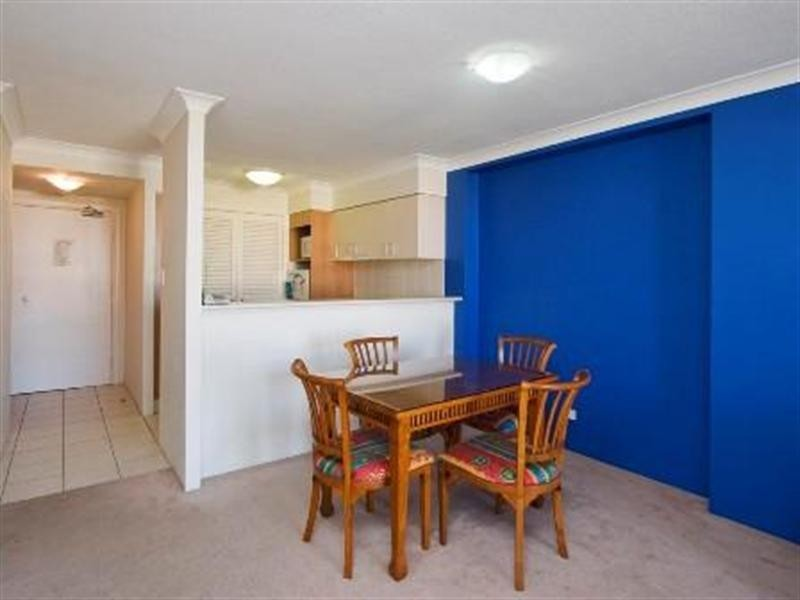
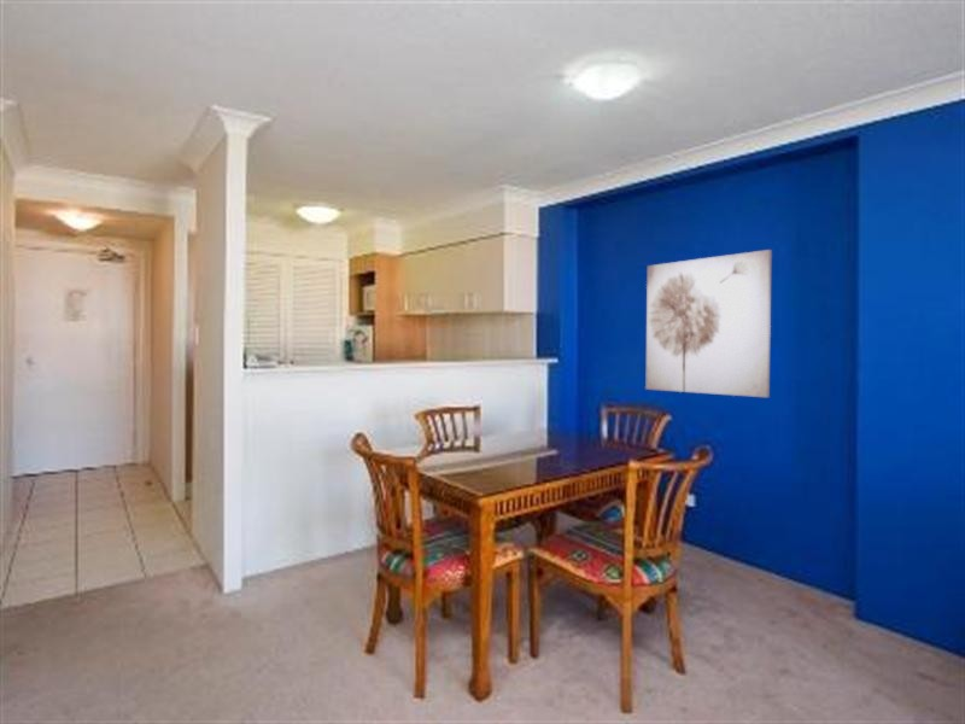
+ wall art [644,249,773,398]
